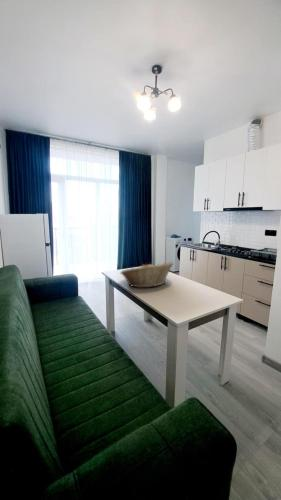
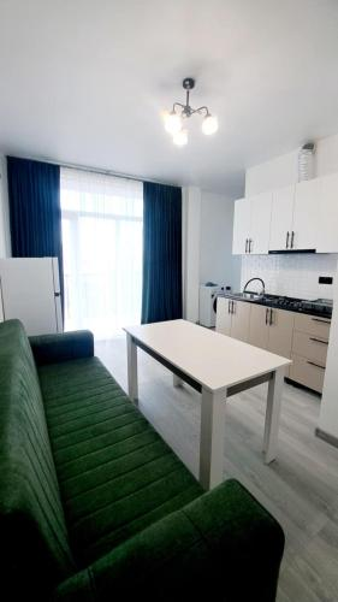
- fruit basket [119,261,175,289]
